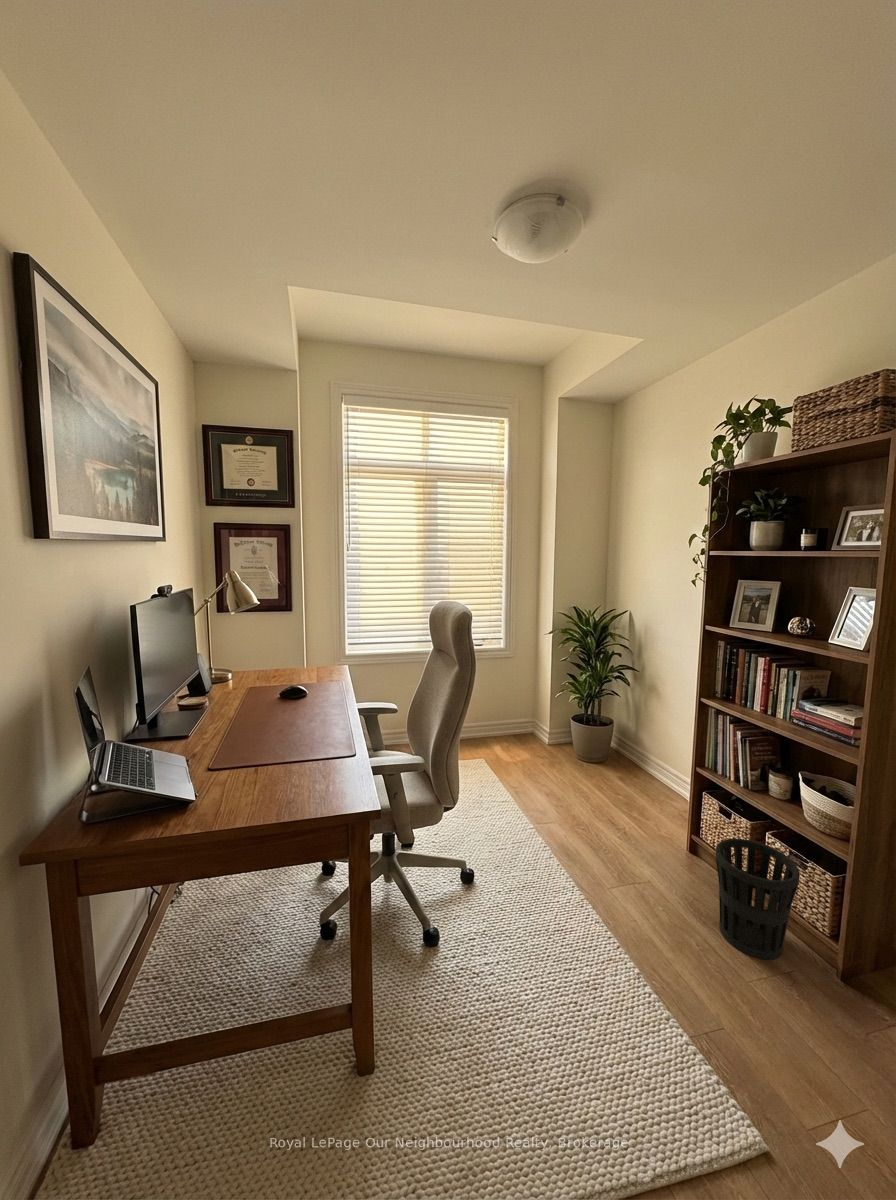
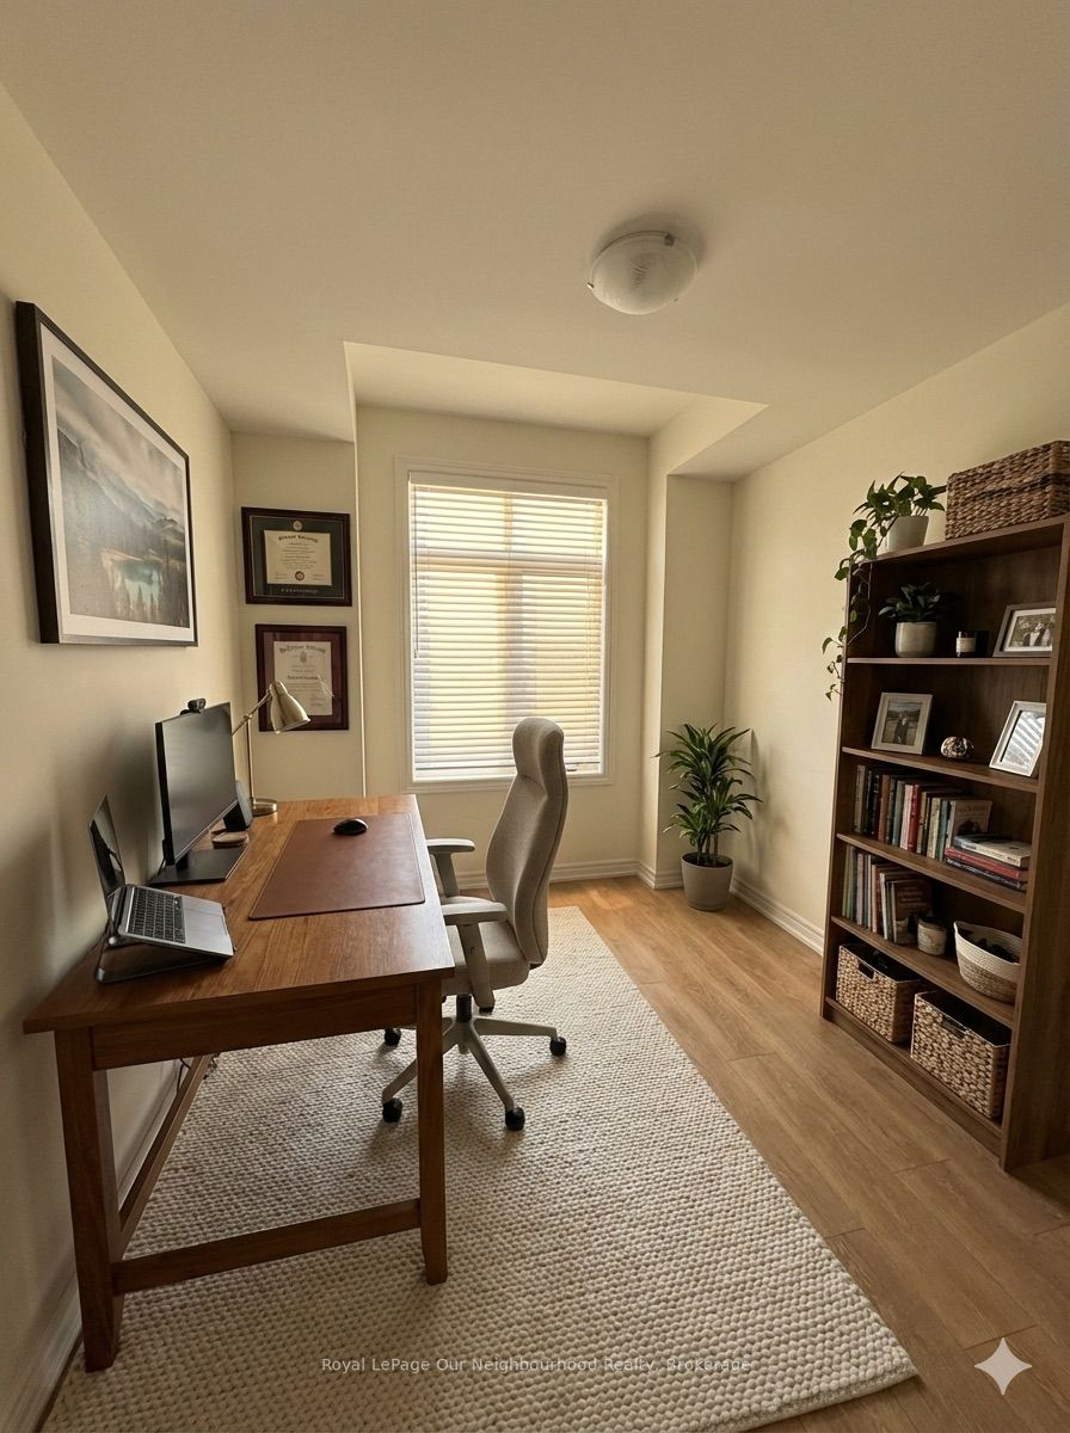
- wastebasket [715,838,801,961]
